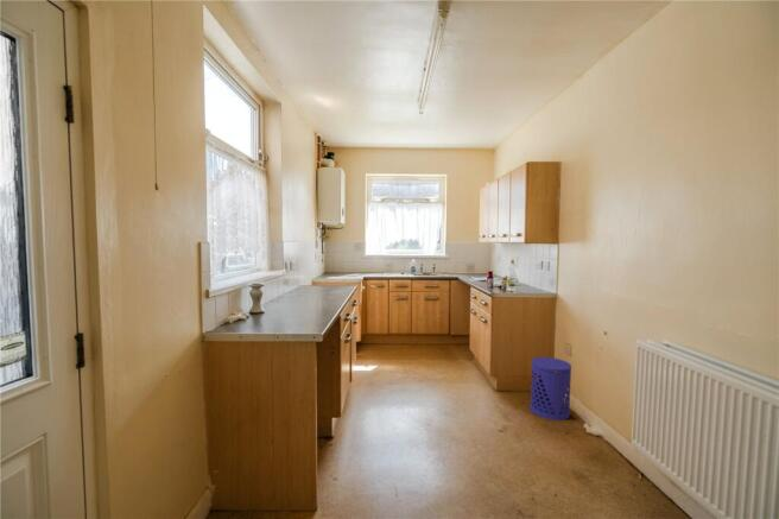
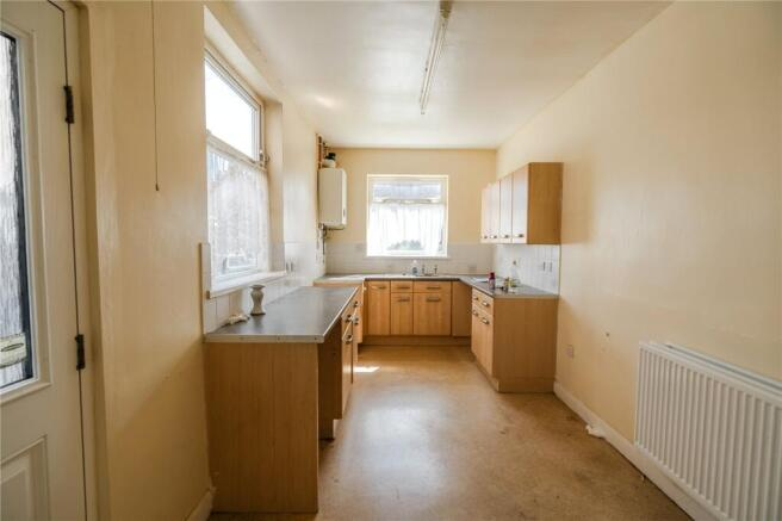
- waste bin [528,356,572,422]
